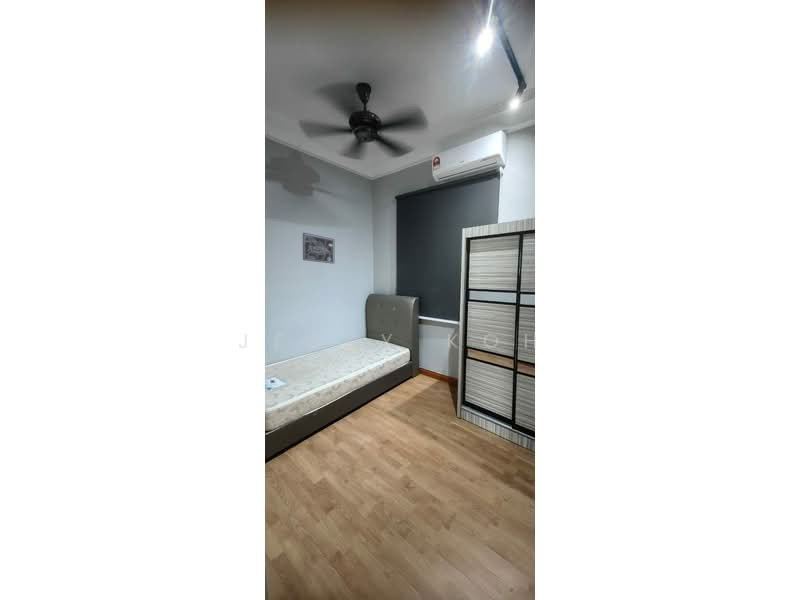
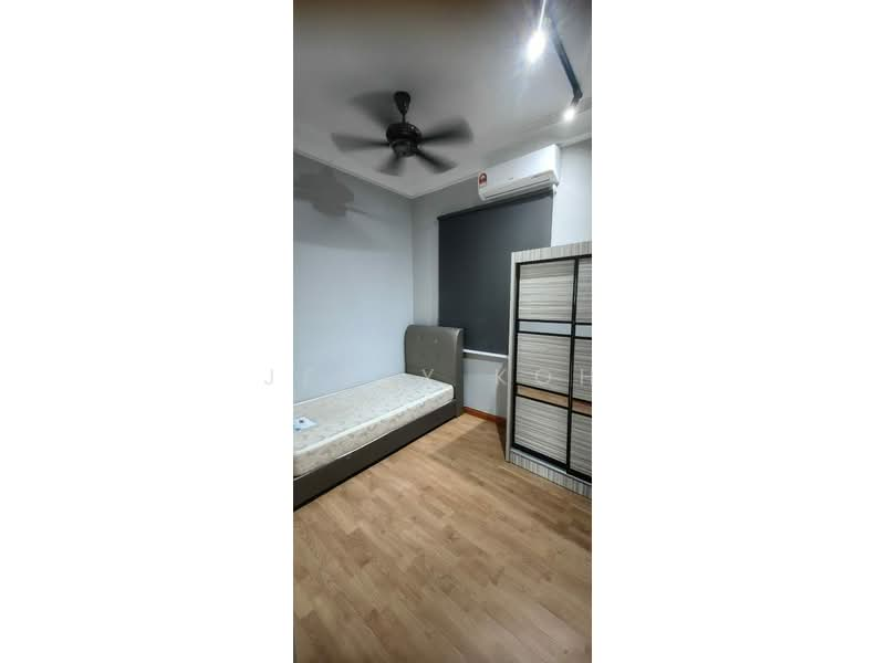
- wall art [302,232,335,265]
